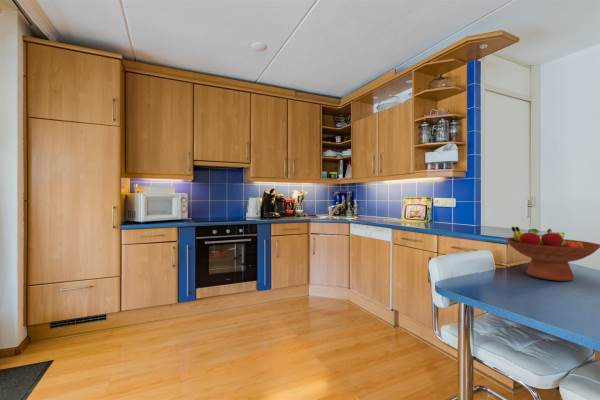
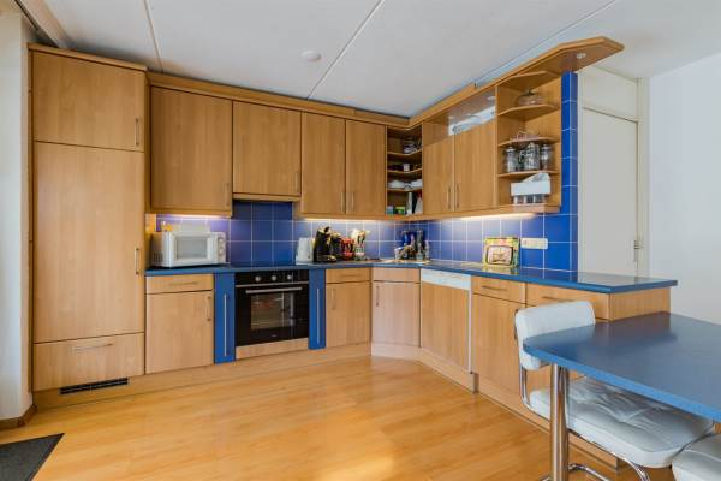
- fruit bowl [504,226,600,282]
